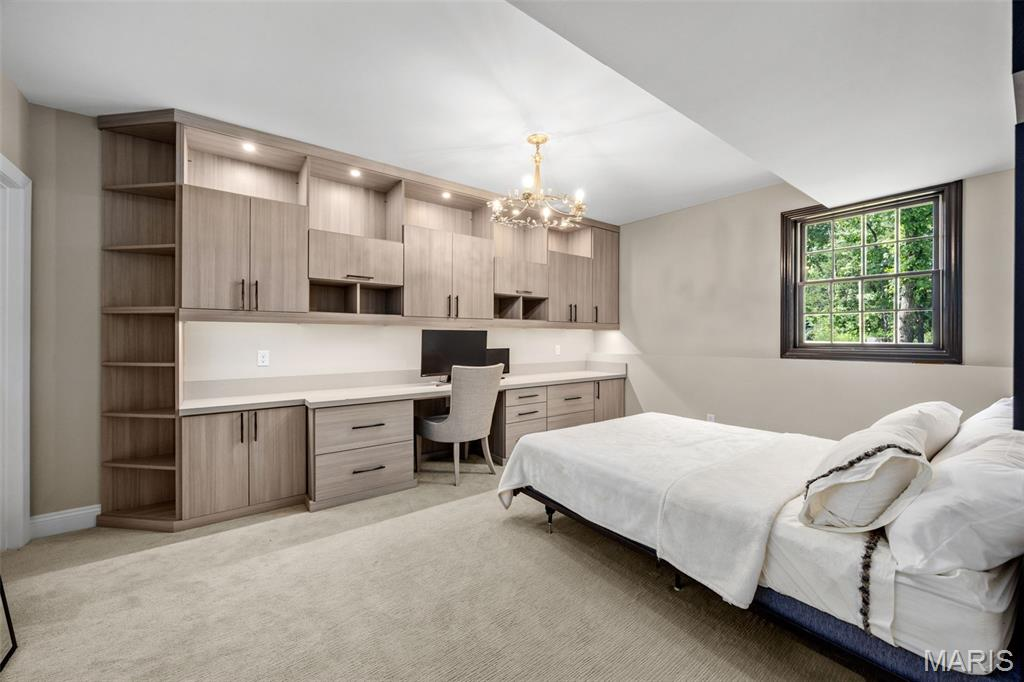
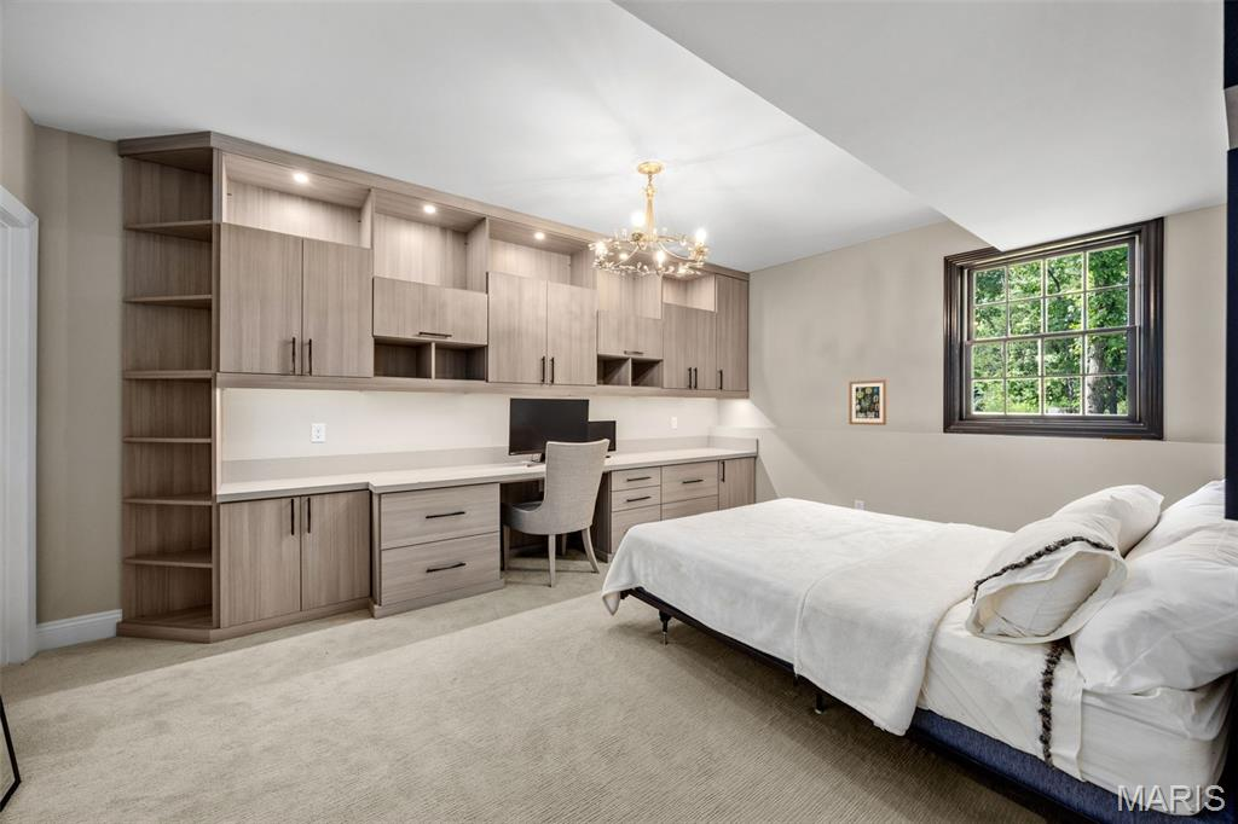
+ wall art [847,378,887,426]
